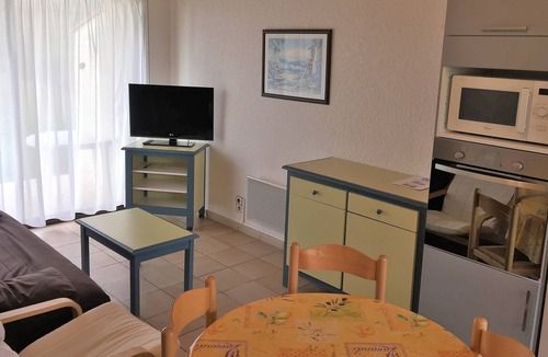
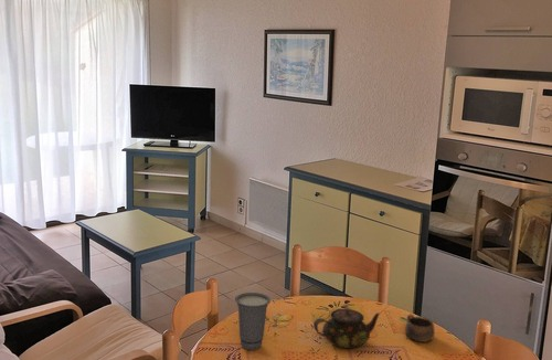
+ cup [234,292,272,351]
+ teapot [312,306,381,349]
+ cup [404,313,436,343]
